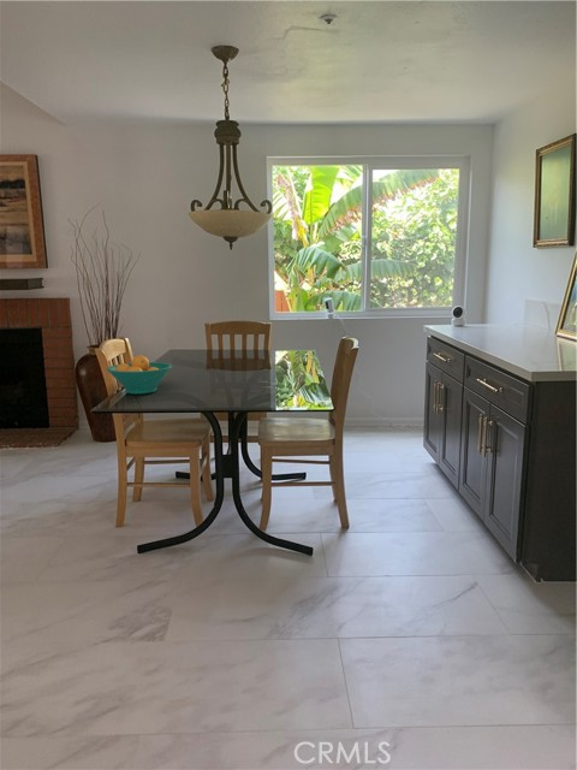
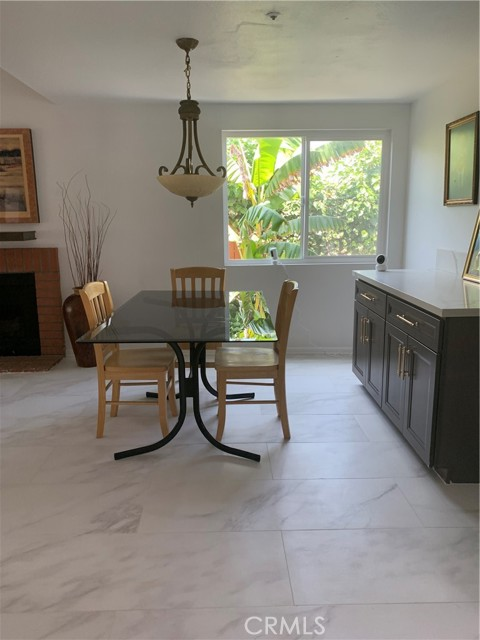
- fruit bowl [106,354,173,395]
